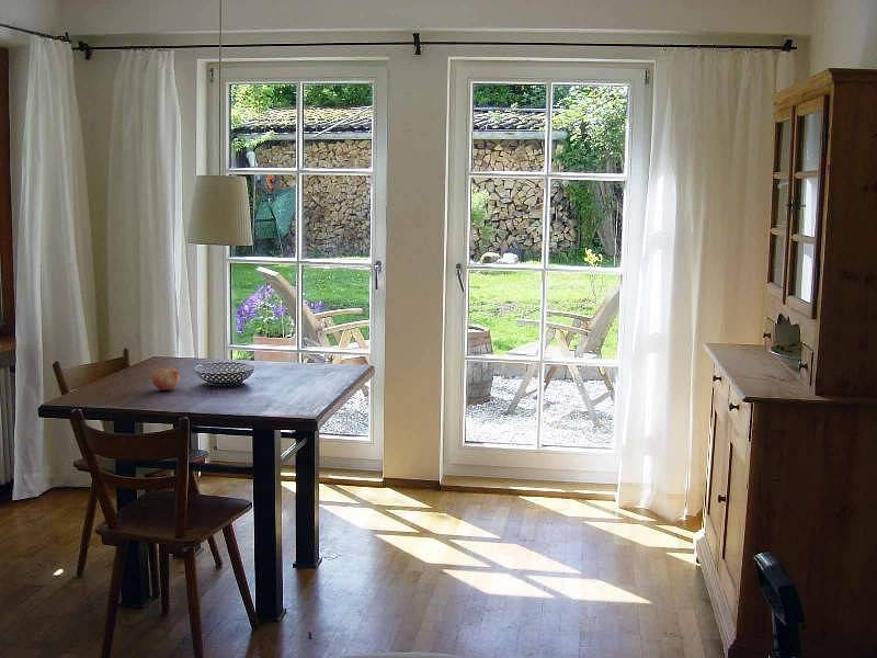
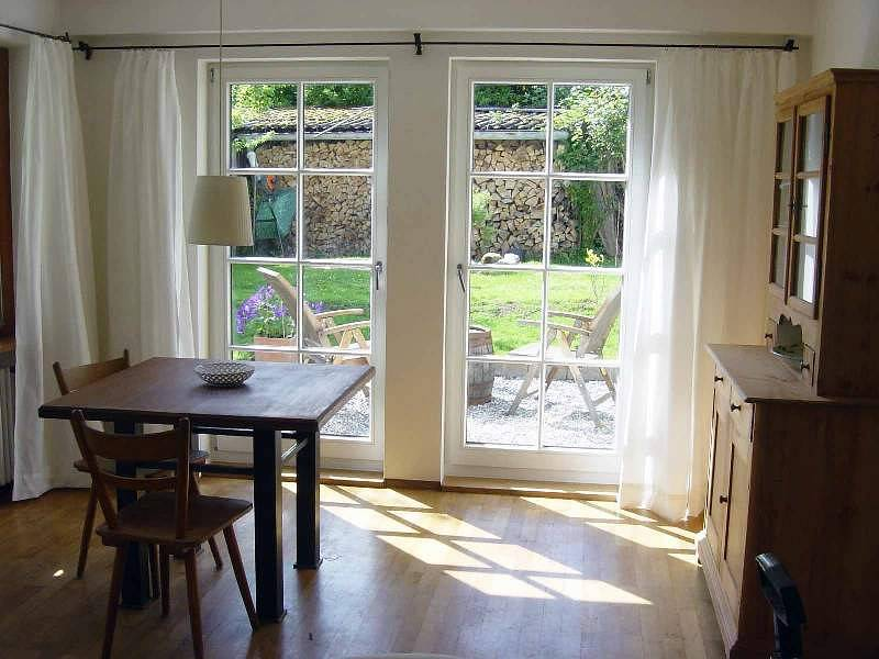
- fruit [151,365,181,392]
